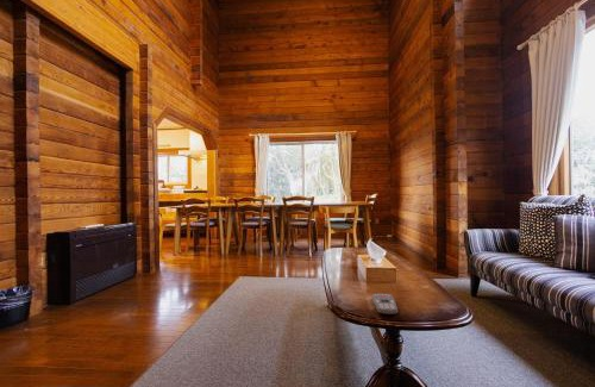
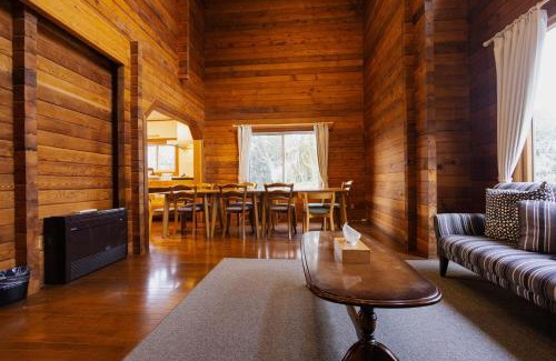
- remote control [371,293,399,316]
